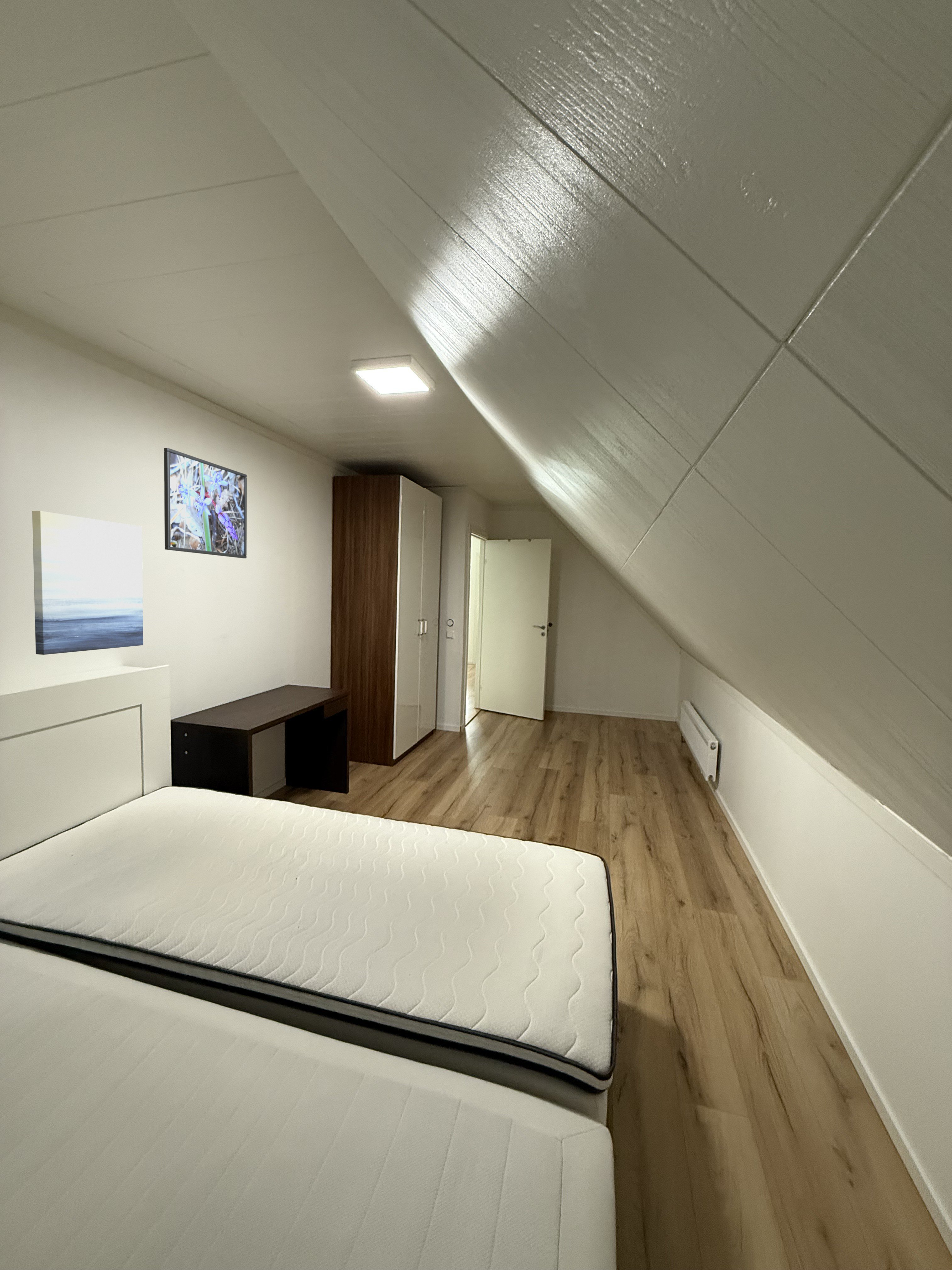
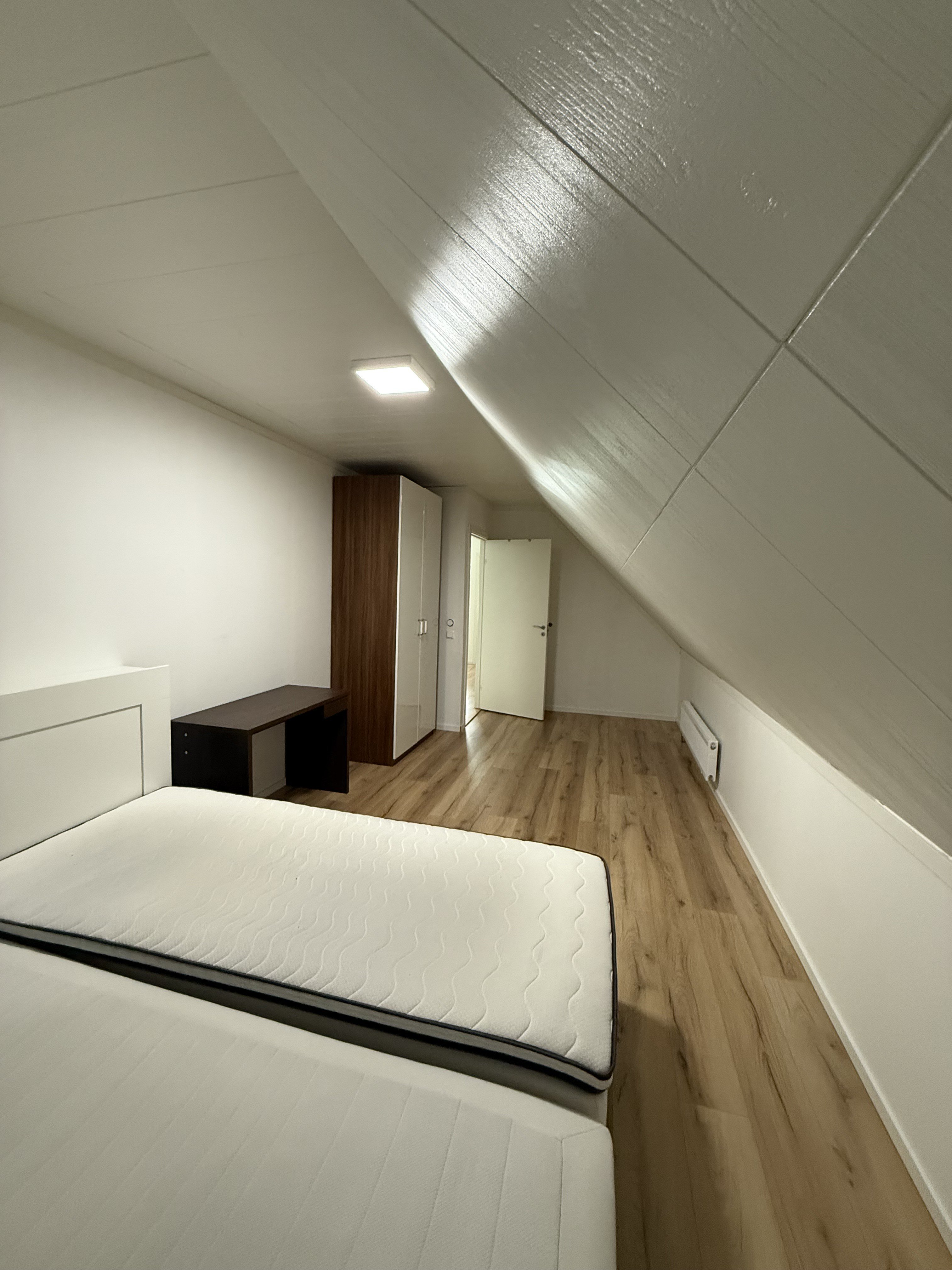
- wall art [32,511,144,655]
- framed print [164,448,247,559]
